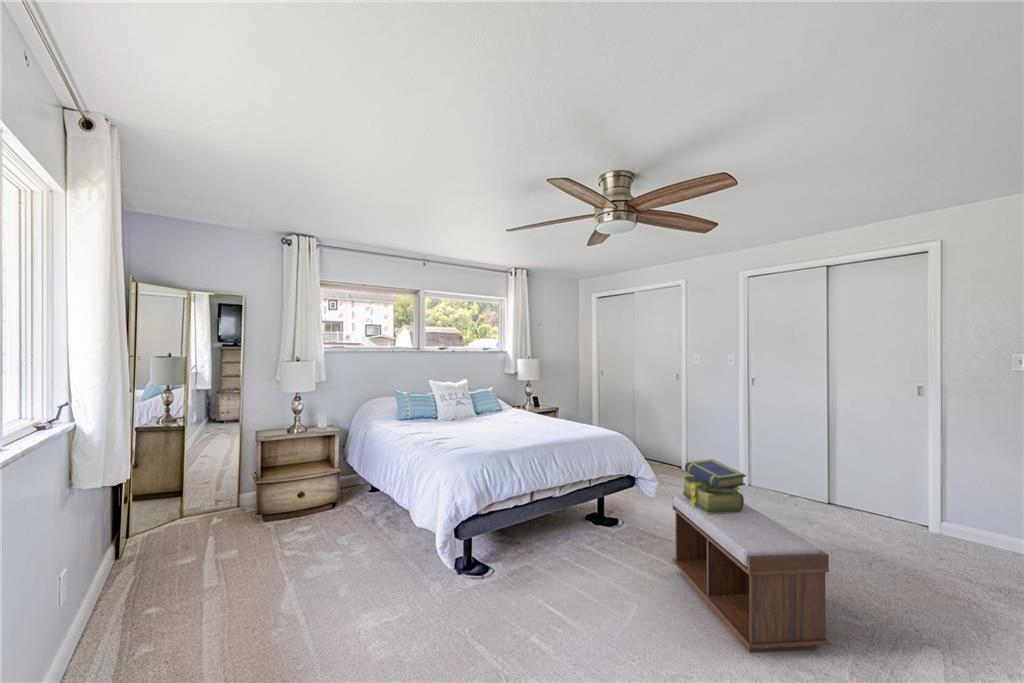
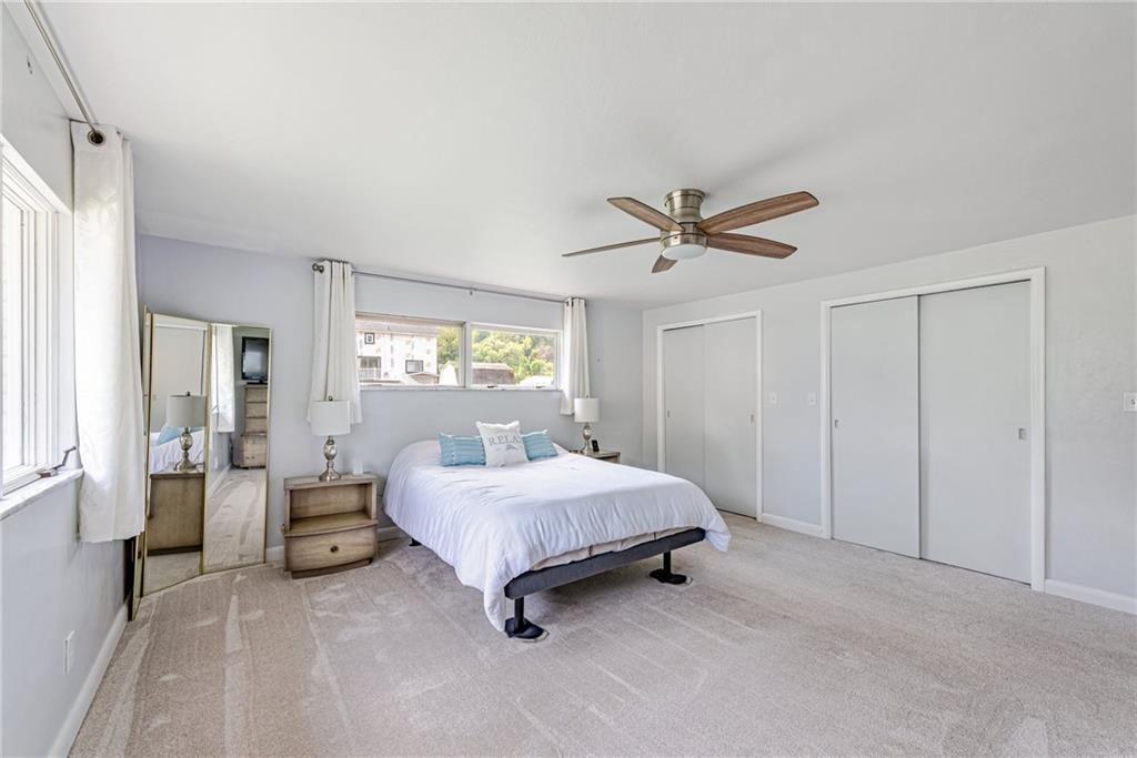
- bench [672,494,830,654]
- stack of books [680,458,747,514]
